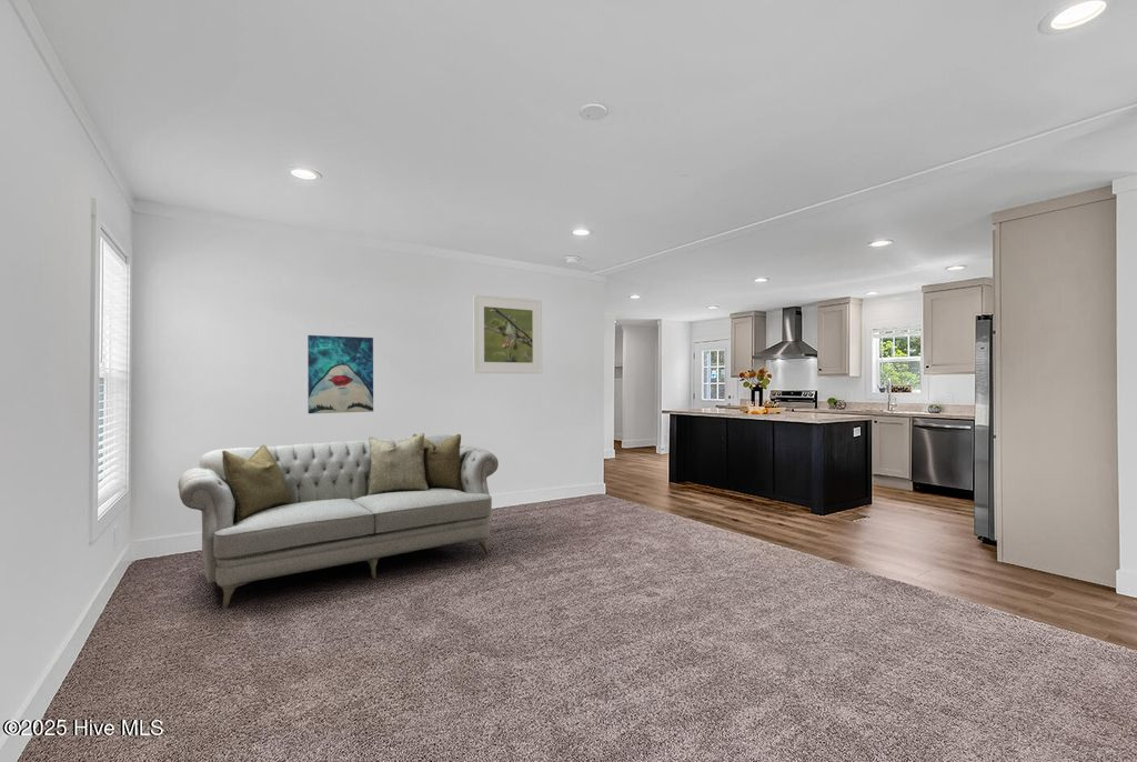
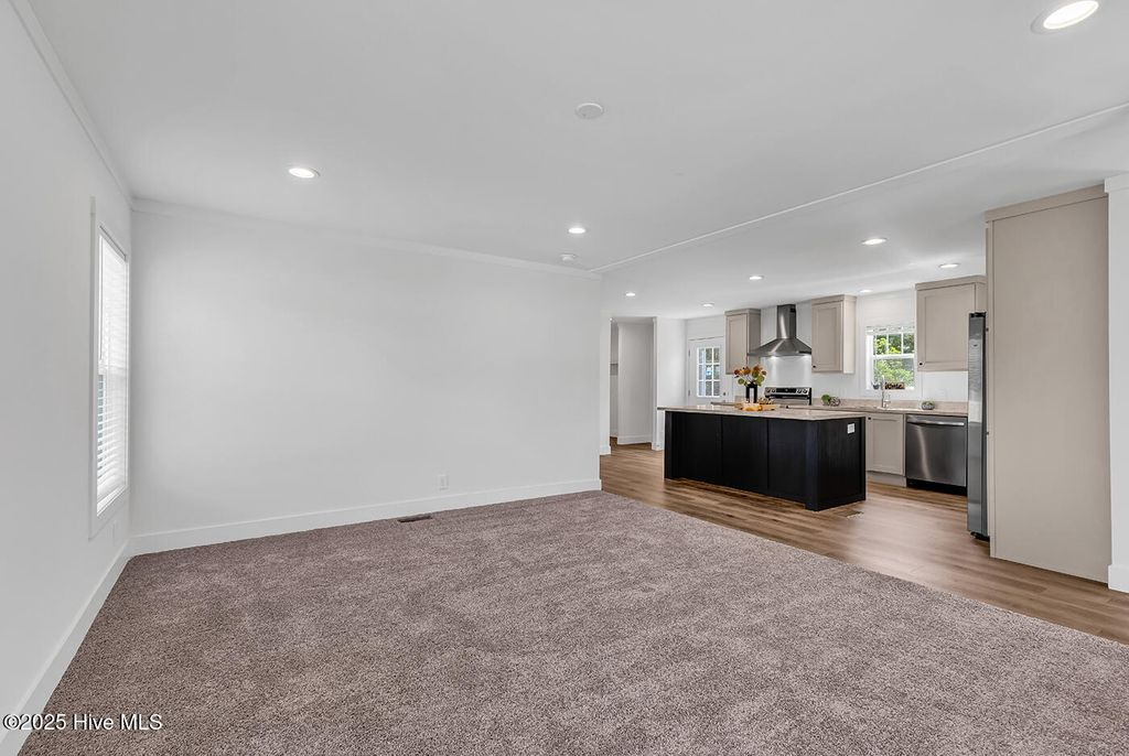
- sofa [178,432,500,609]
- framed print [472,293,543,374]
- wall art [306,334,374,414]
